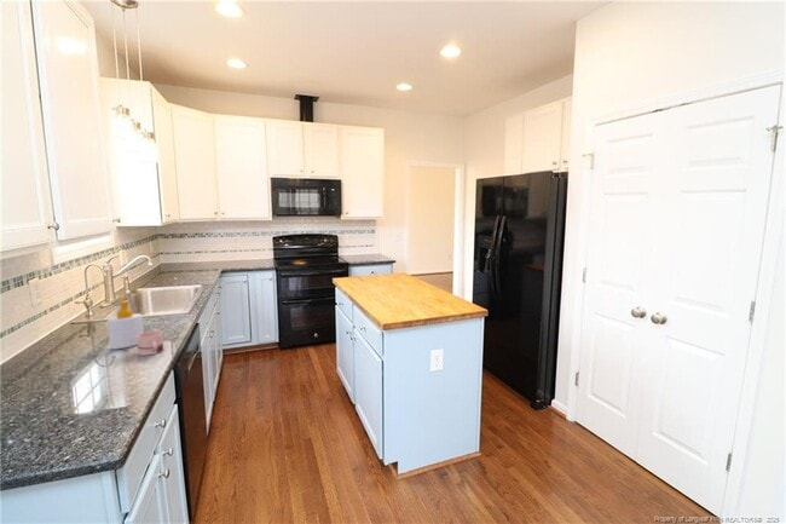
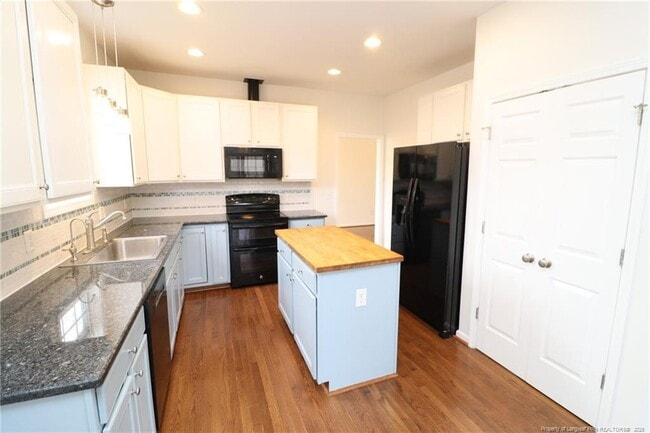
- mug [137,329,164,357]
- soap bottle [106,300,145,350]
